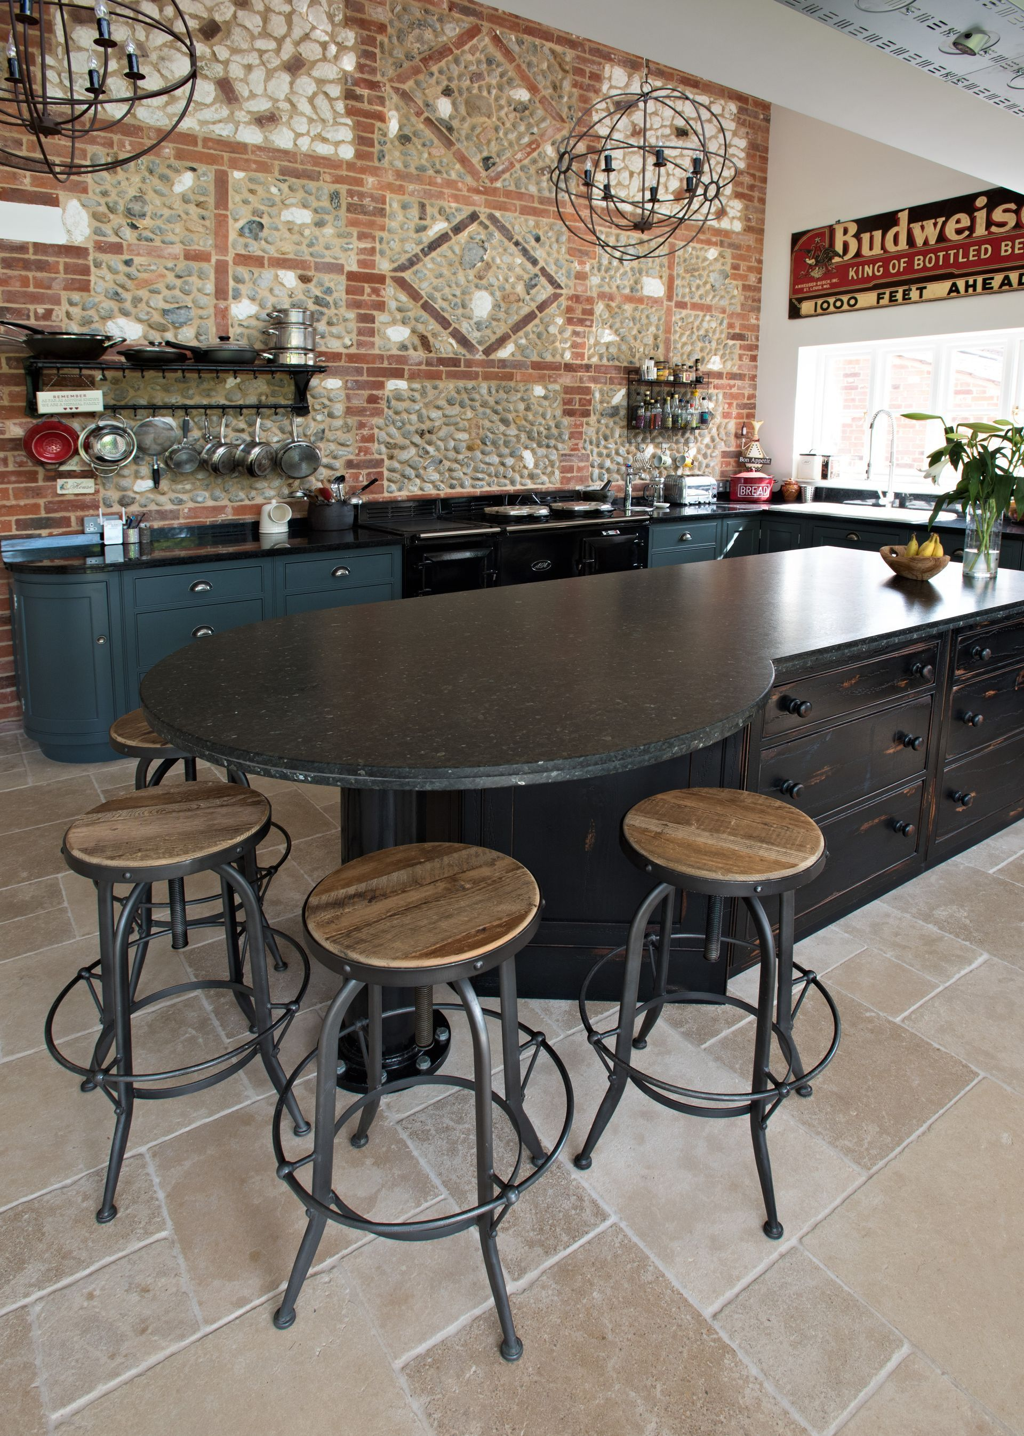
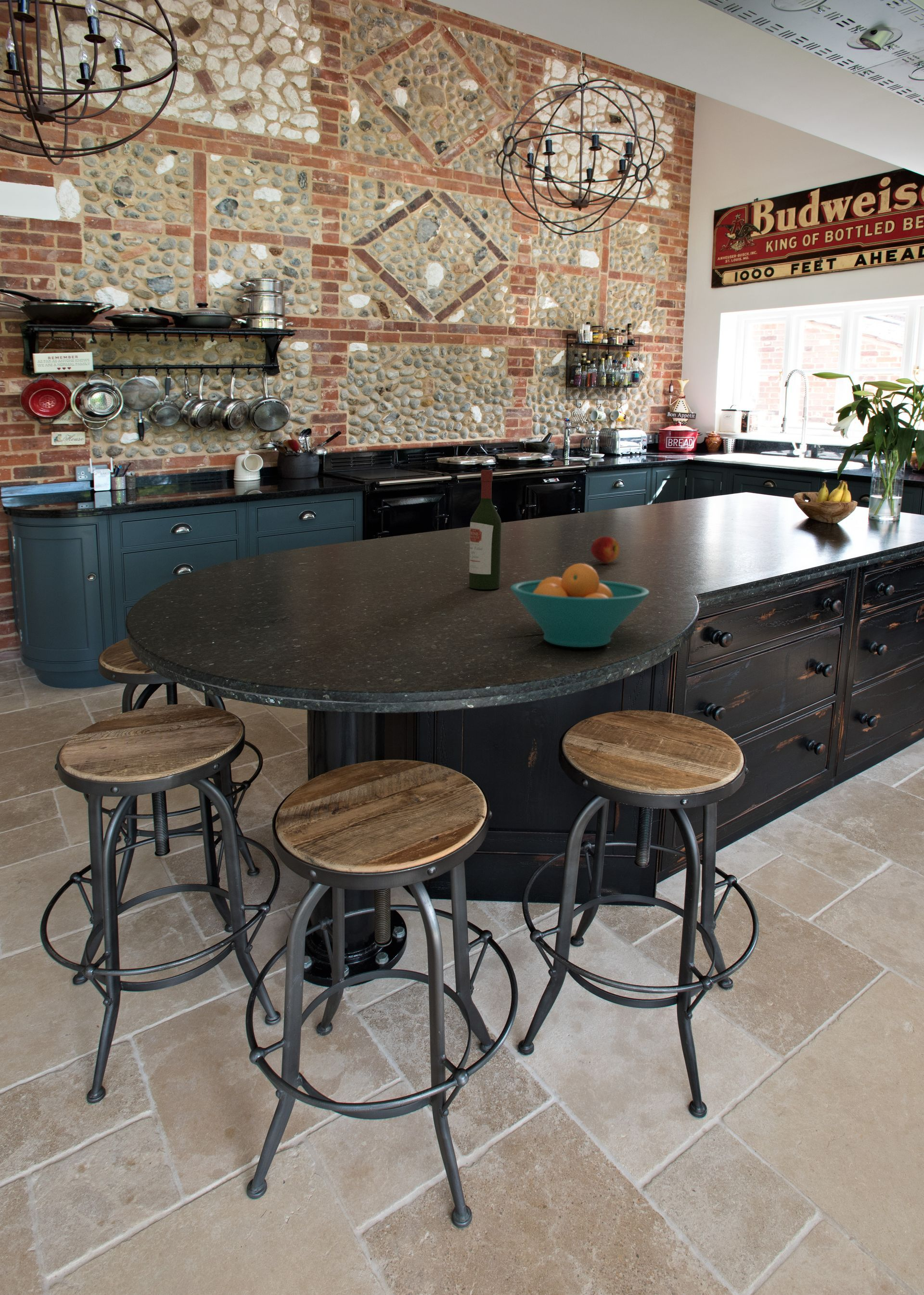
+ fruit bowl [510,563,650,648]
+ apple [590,536,620,564]
+ wine bottle [469,470,502,590]
